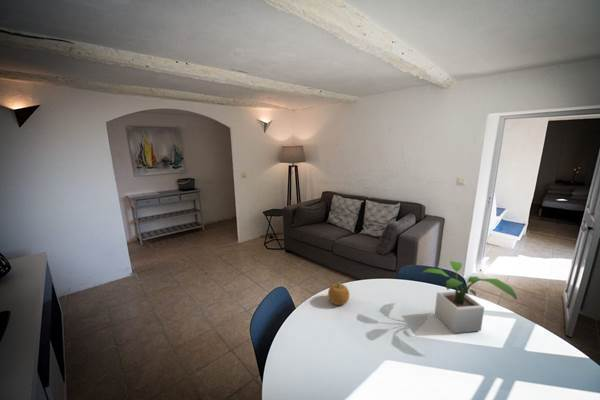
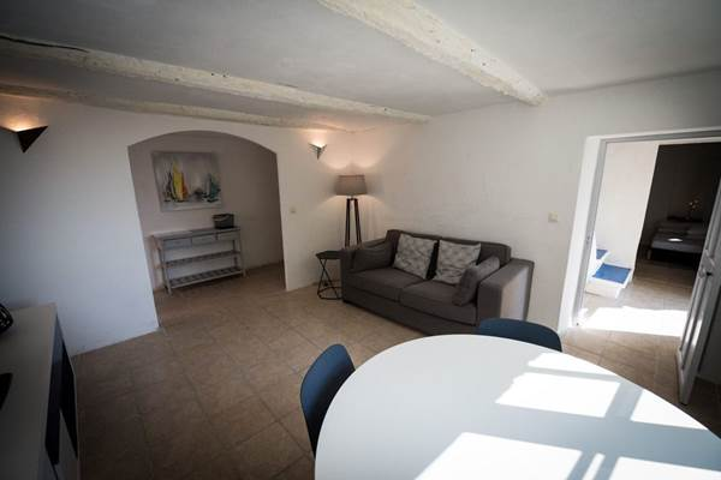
- fruit [327,281,350,306]
- potted plant [421,260,518,334]
